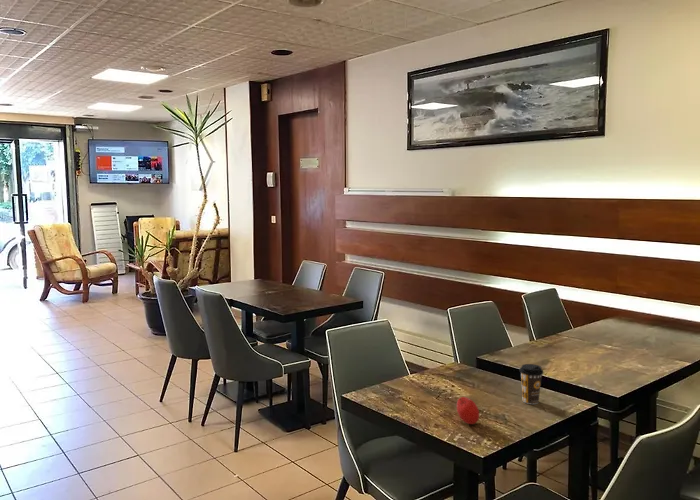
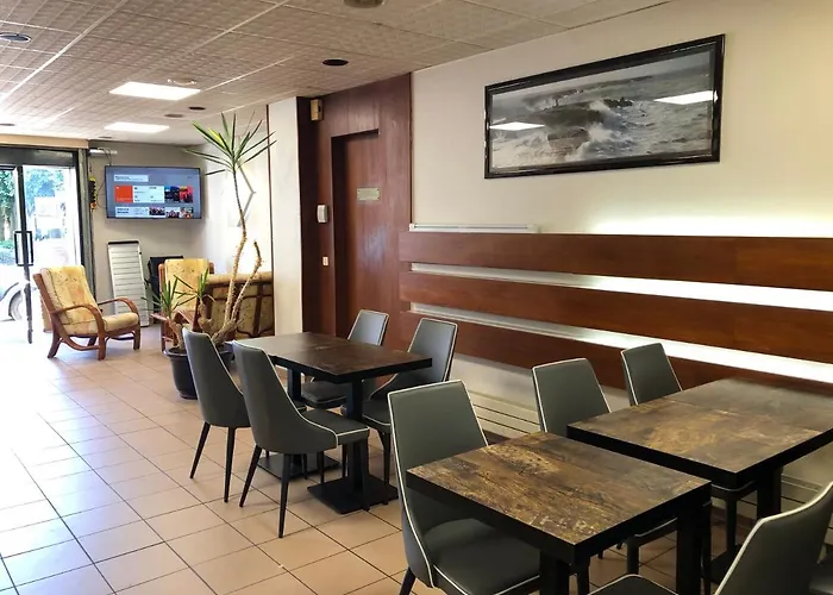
- fruit [456,396,480,425]
- coffee cup [518,363,544,405]
